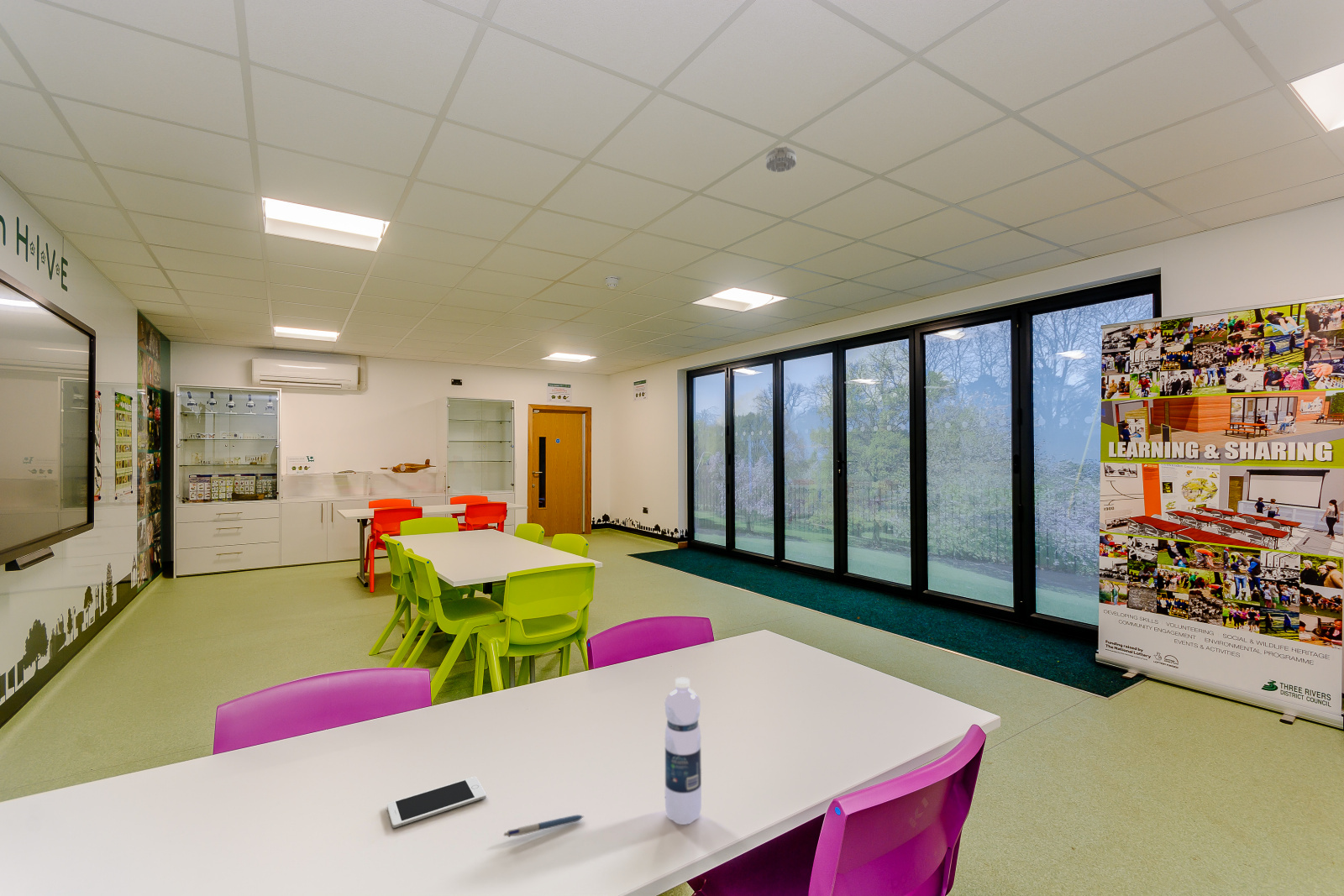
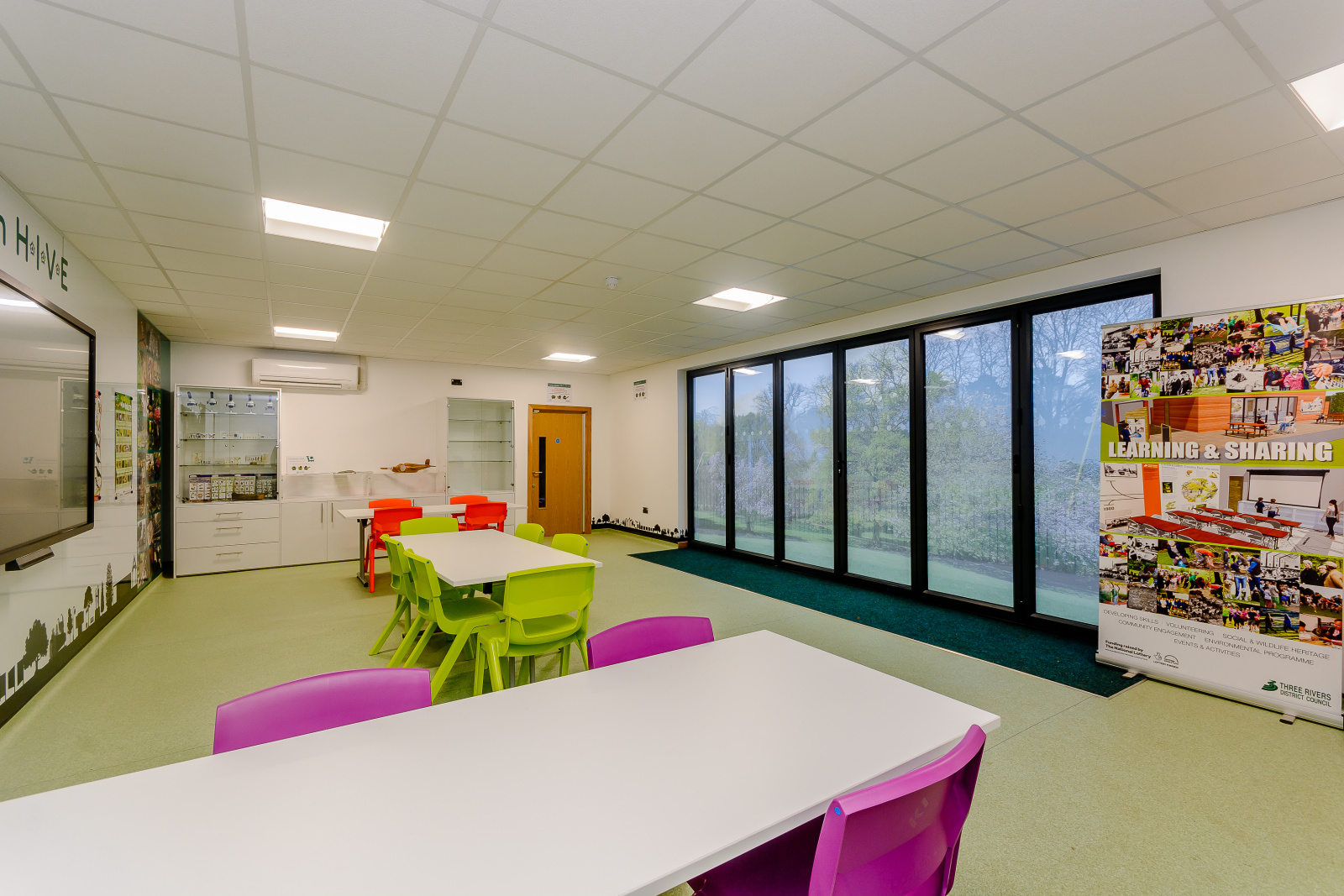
- smoke detector [765,145,797,173]
- pen [503,814,585,837]
- cell phone [386,776,487,829]
- water bottle [664,677,702,825]
